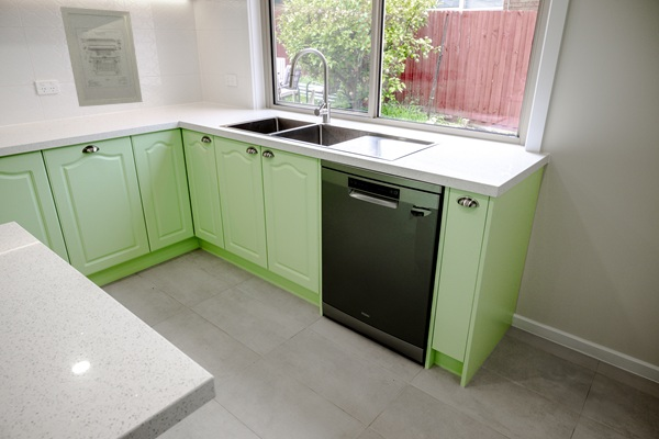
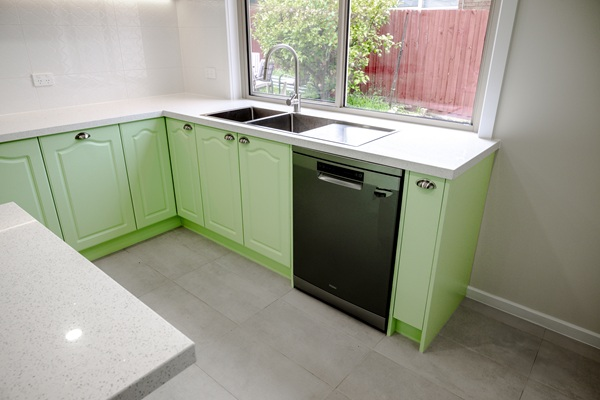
- wall art [59,5,143,108]
